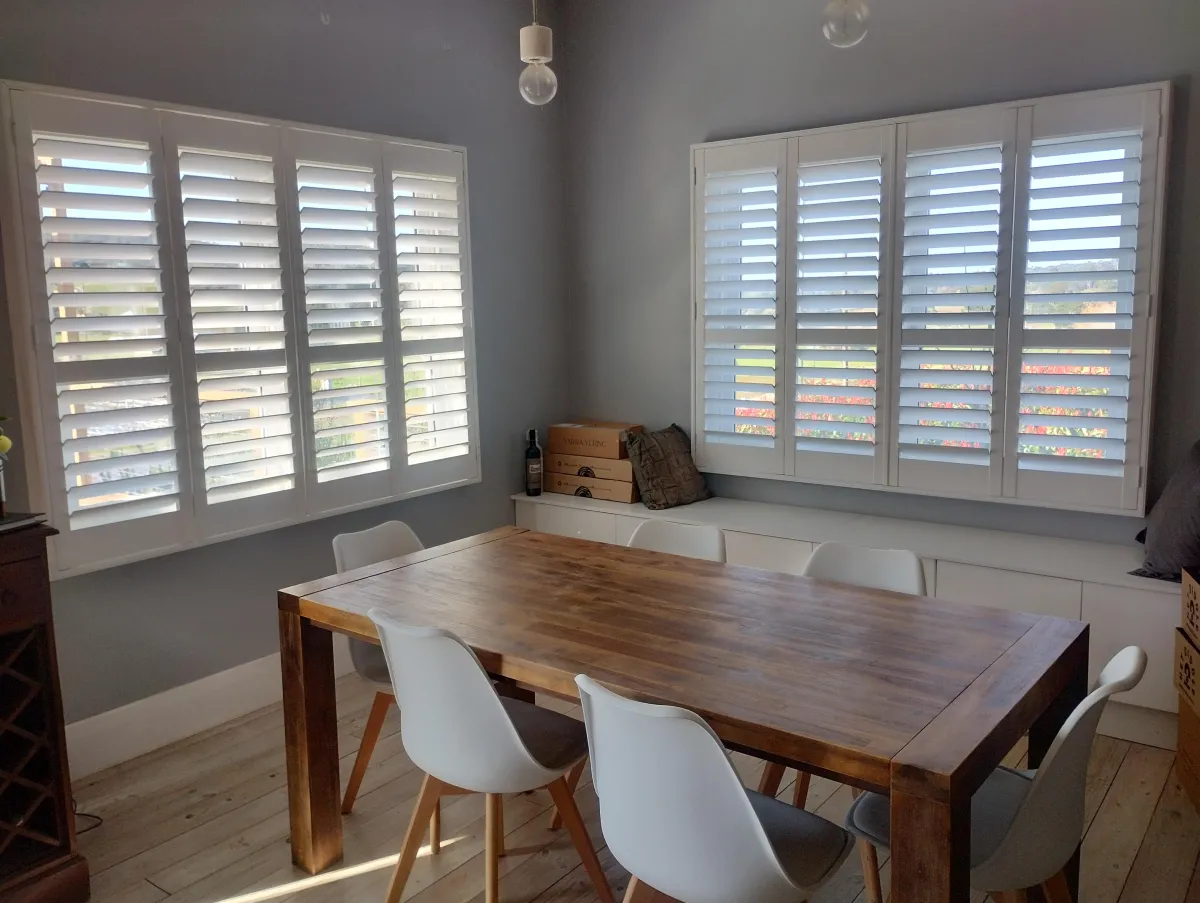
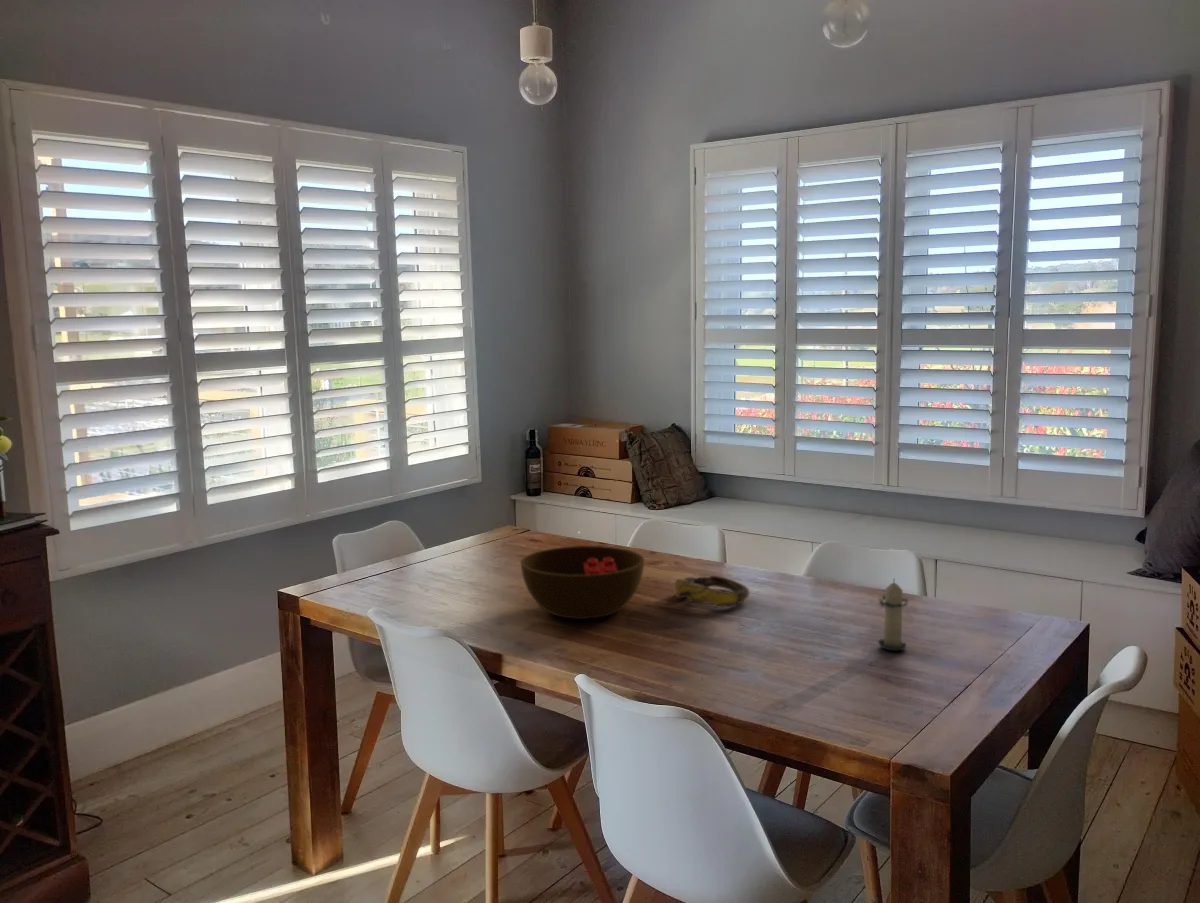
+ bowl [519,545,645,620]
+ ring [674,575,750,609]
+ candle [877,578,910,651]
